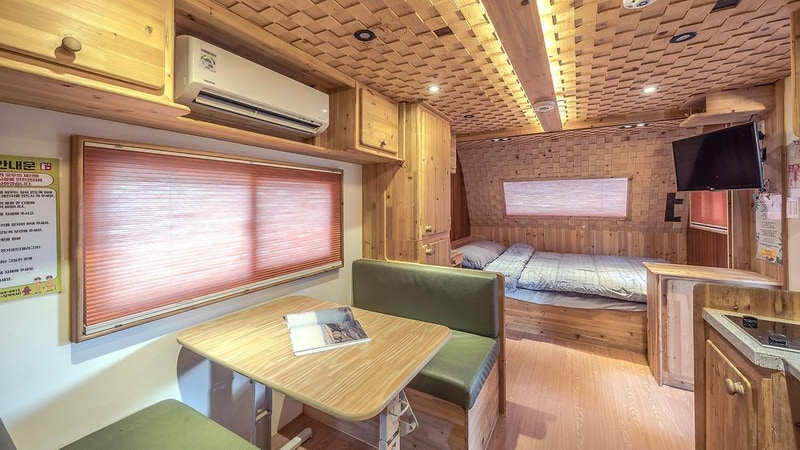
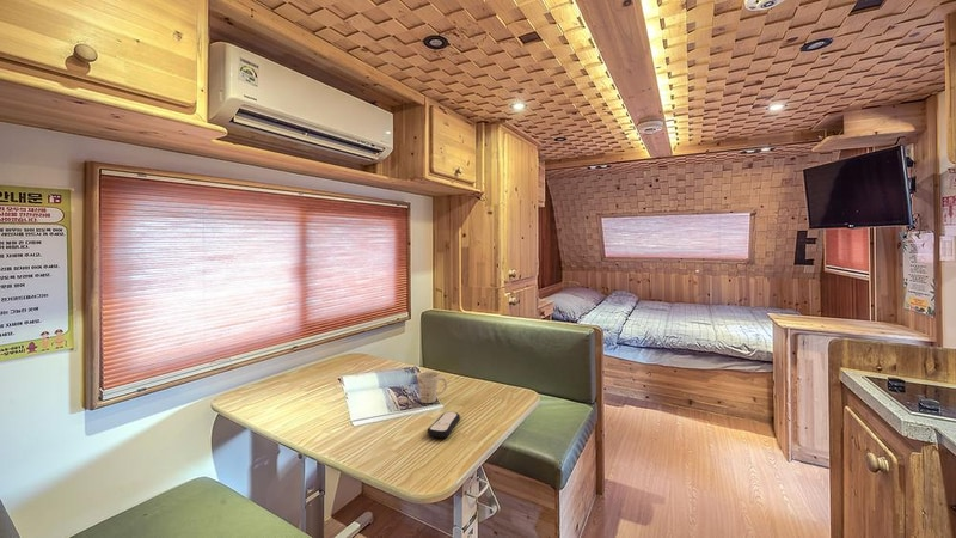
+ mug [416,371,448,404]
+ remote control [425,411,461,439]
